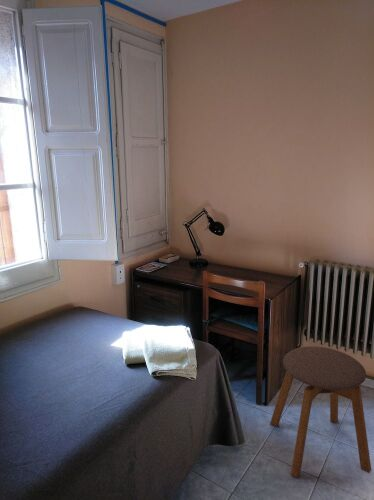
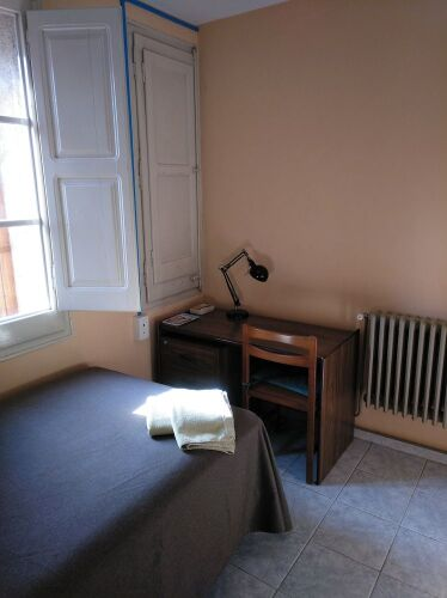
- stool [269,345,372,479]
